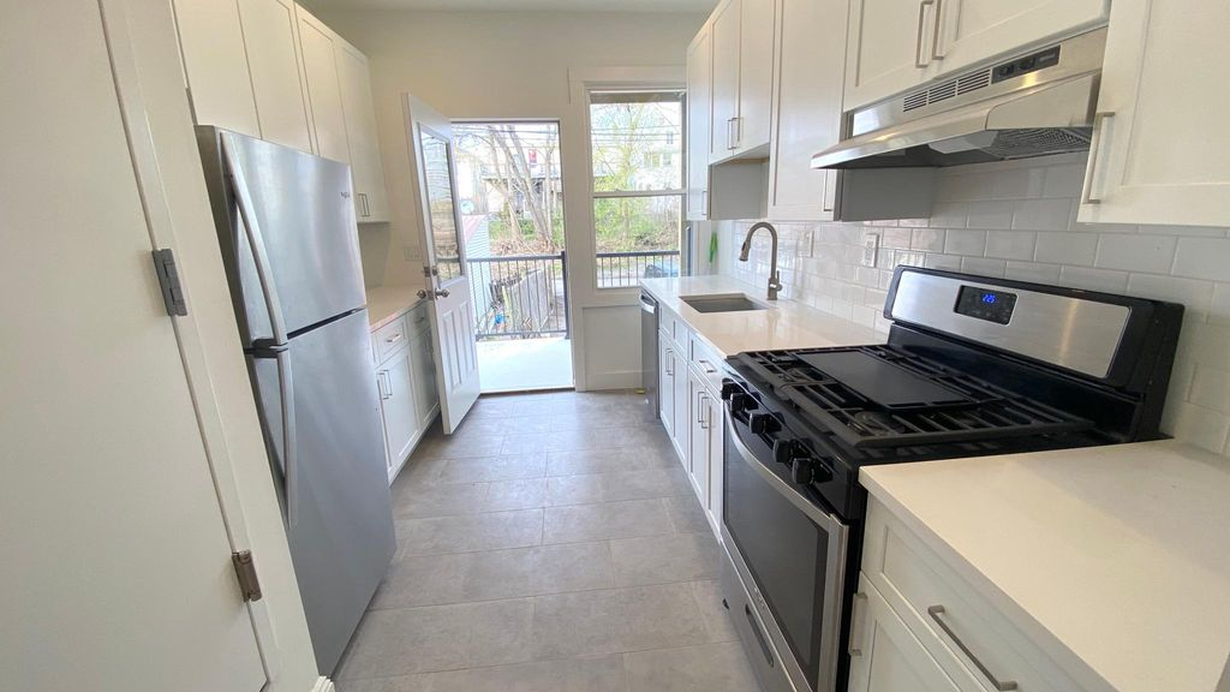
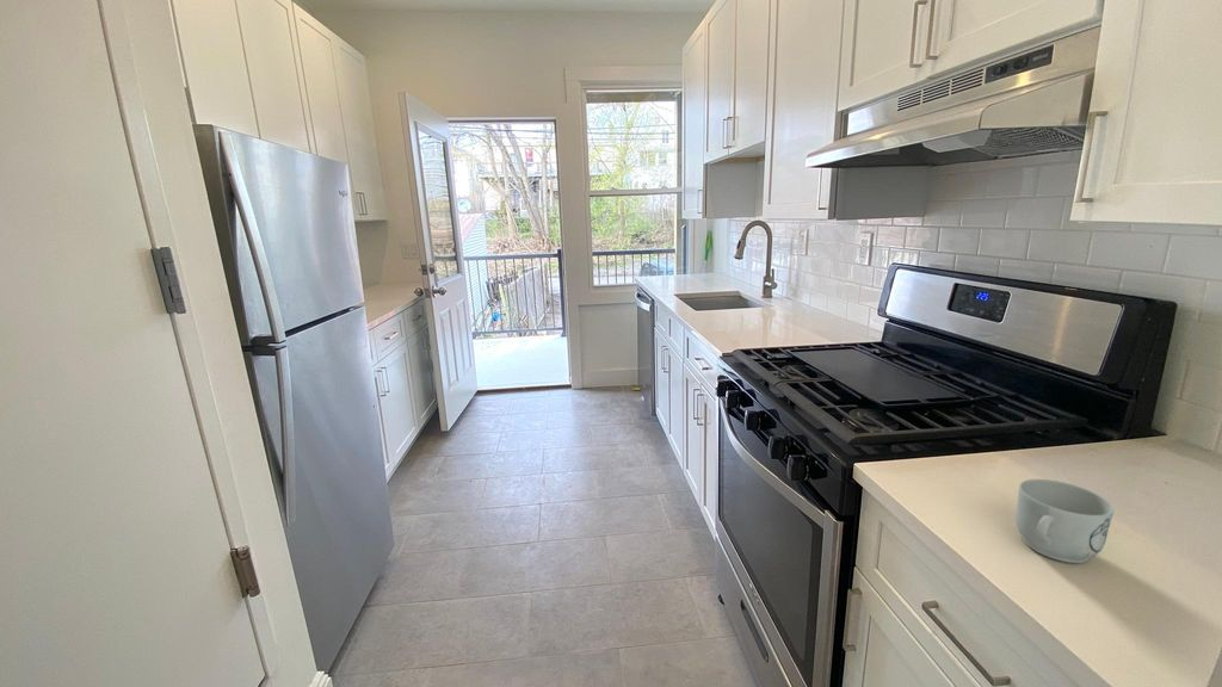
+ mug [1014,478,1116,564]
